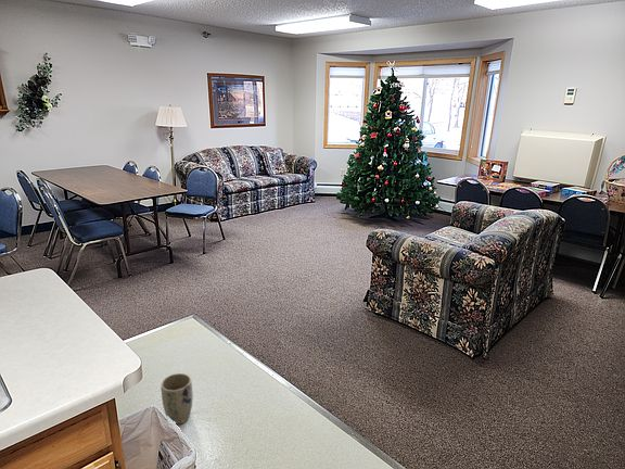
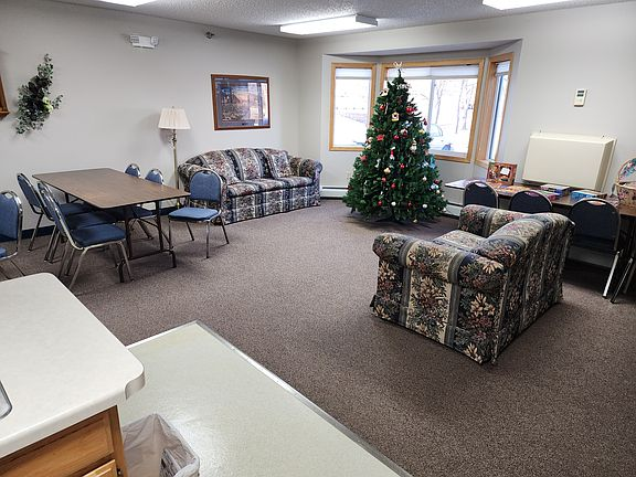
- plant pot [160,372,194,426]
